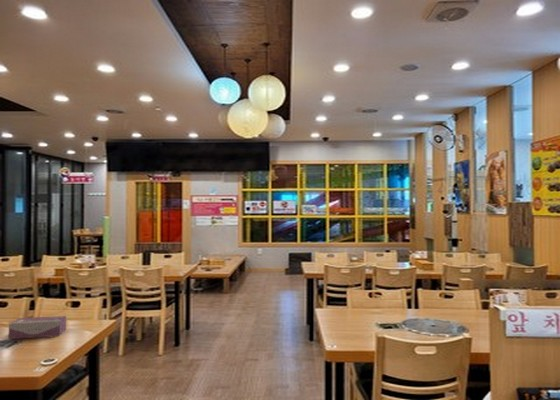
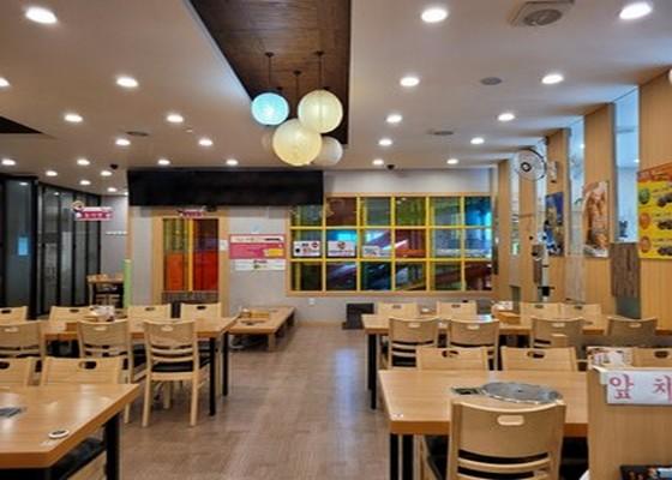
- tissue box [8,315,67,340]
